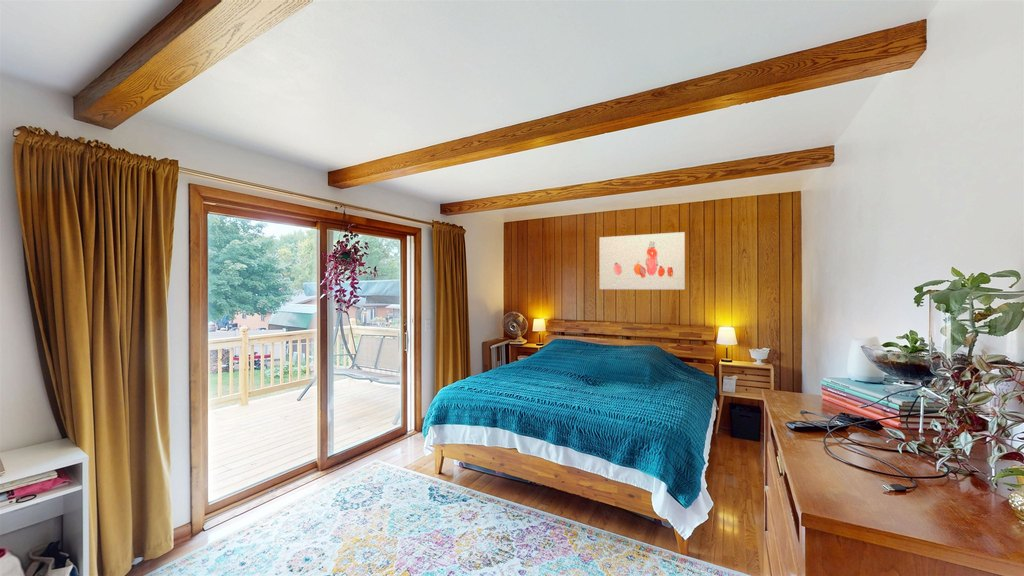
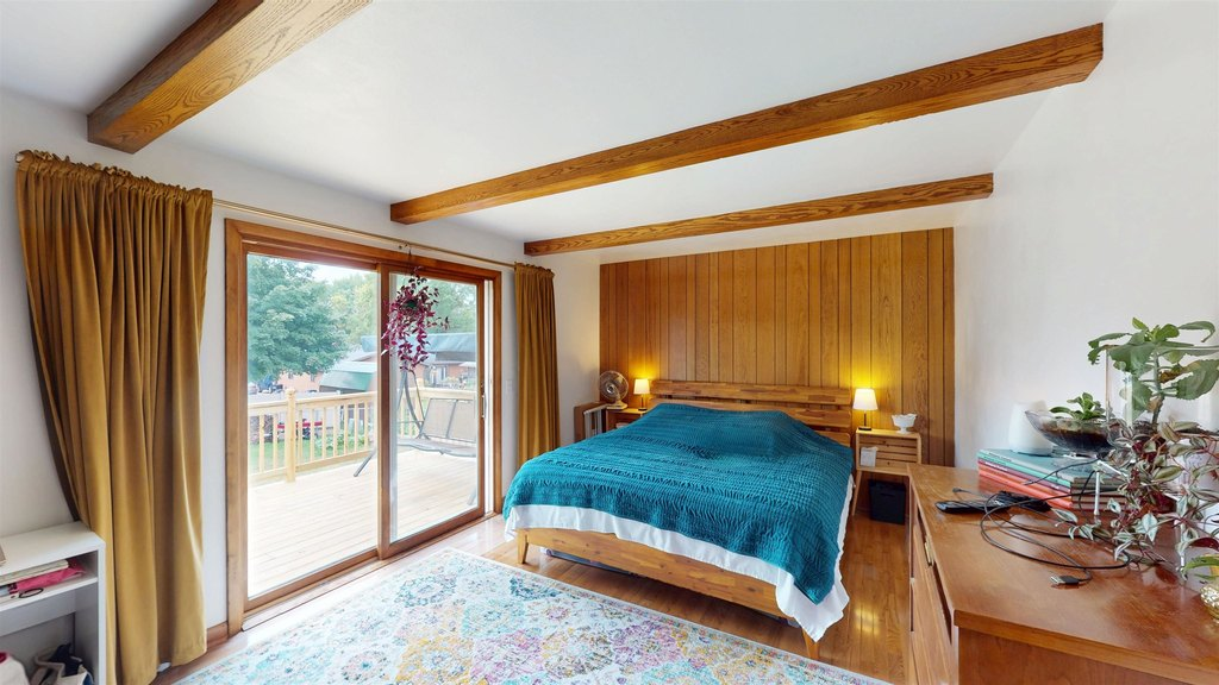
- wall art [598,231,686,290]
